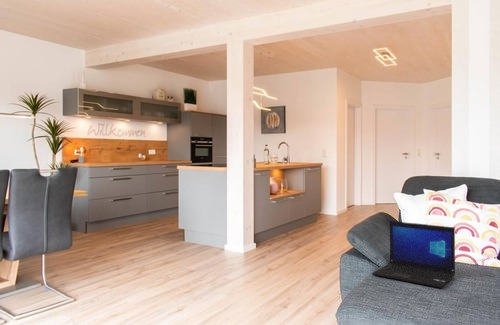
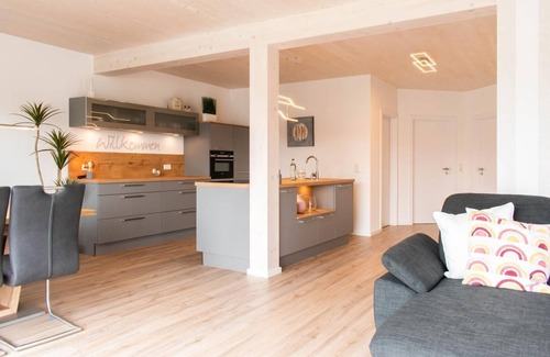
- laptop [371,220,456,289]
